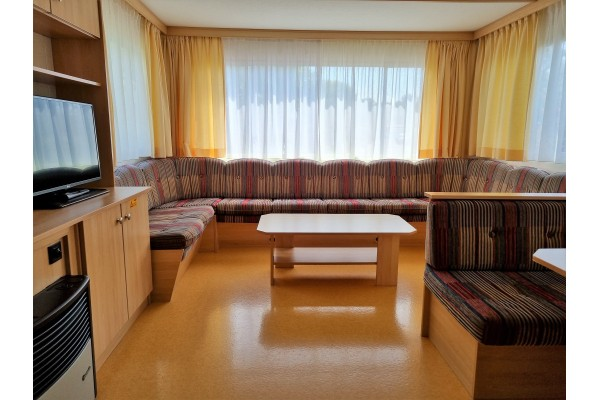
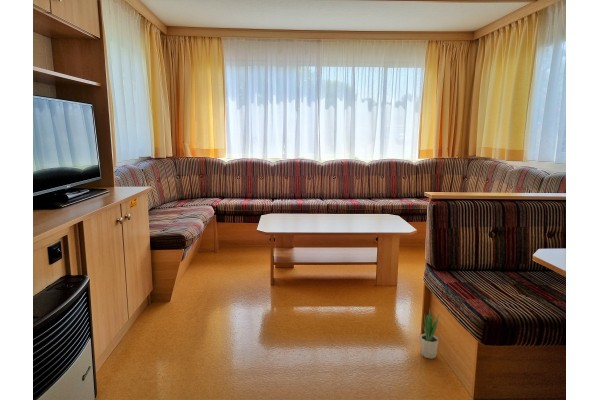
+ potted plant [420,306,440,360]
